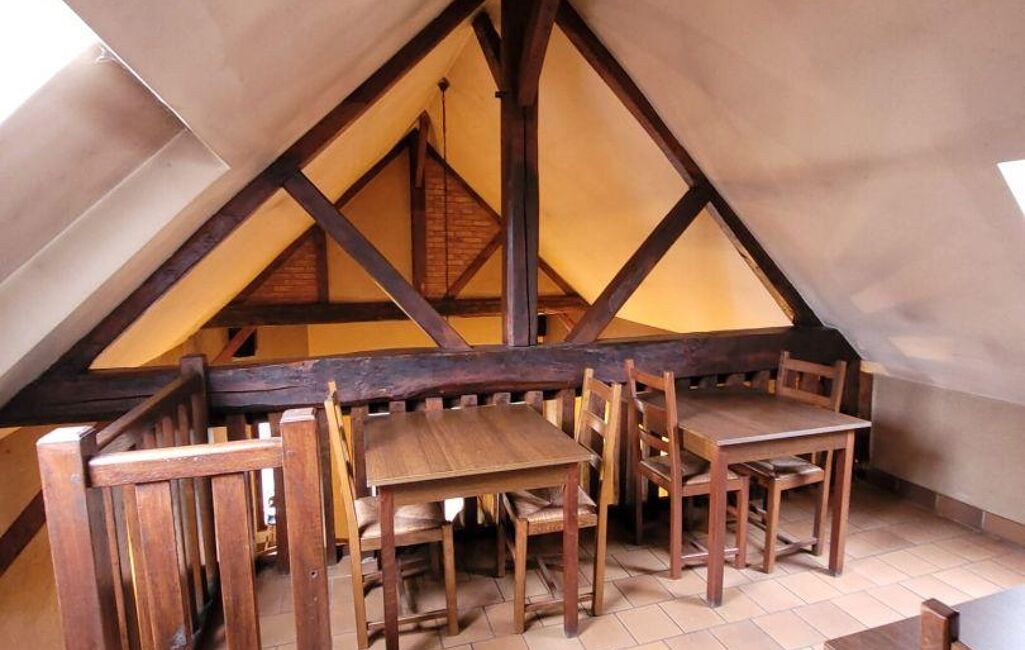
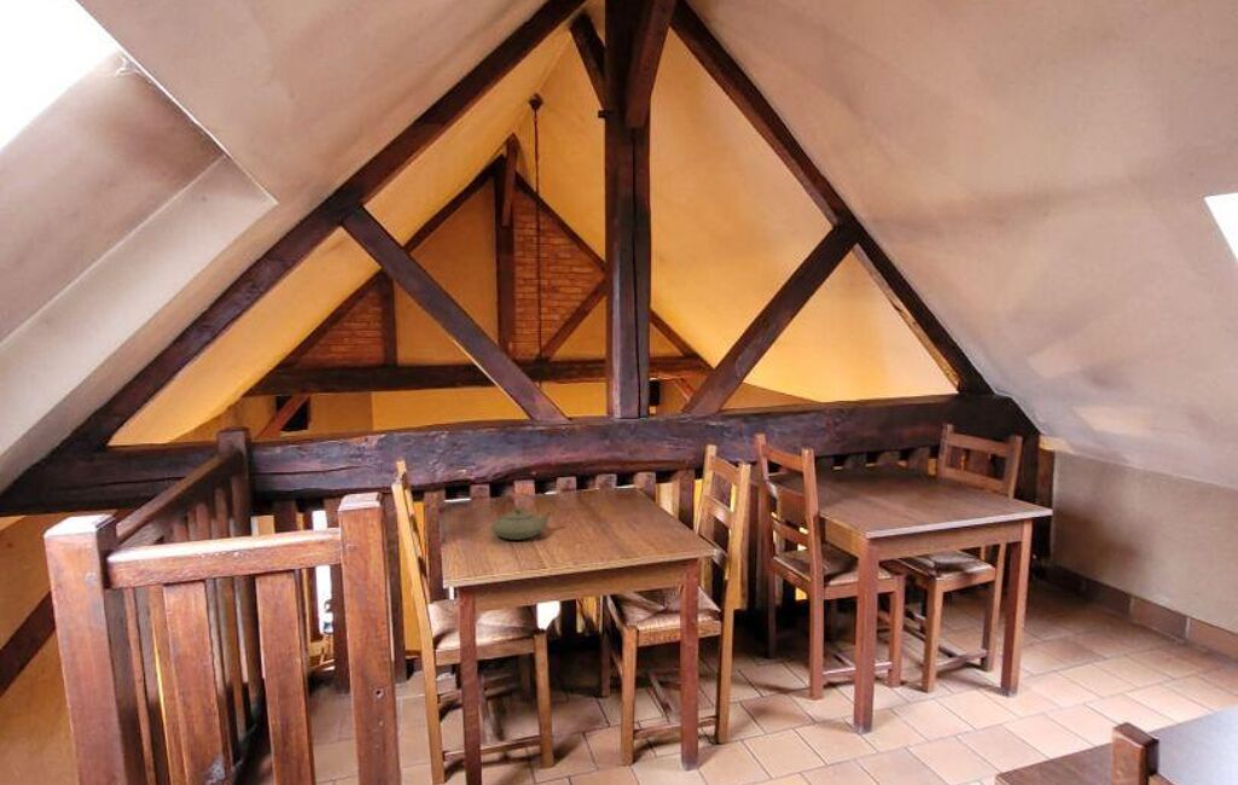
+ teapot [490,492,553,541]
